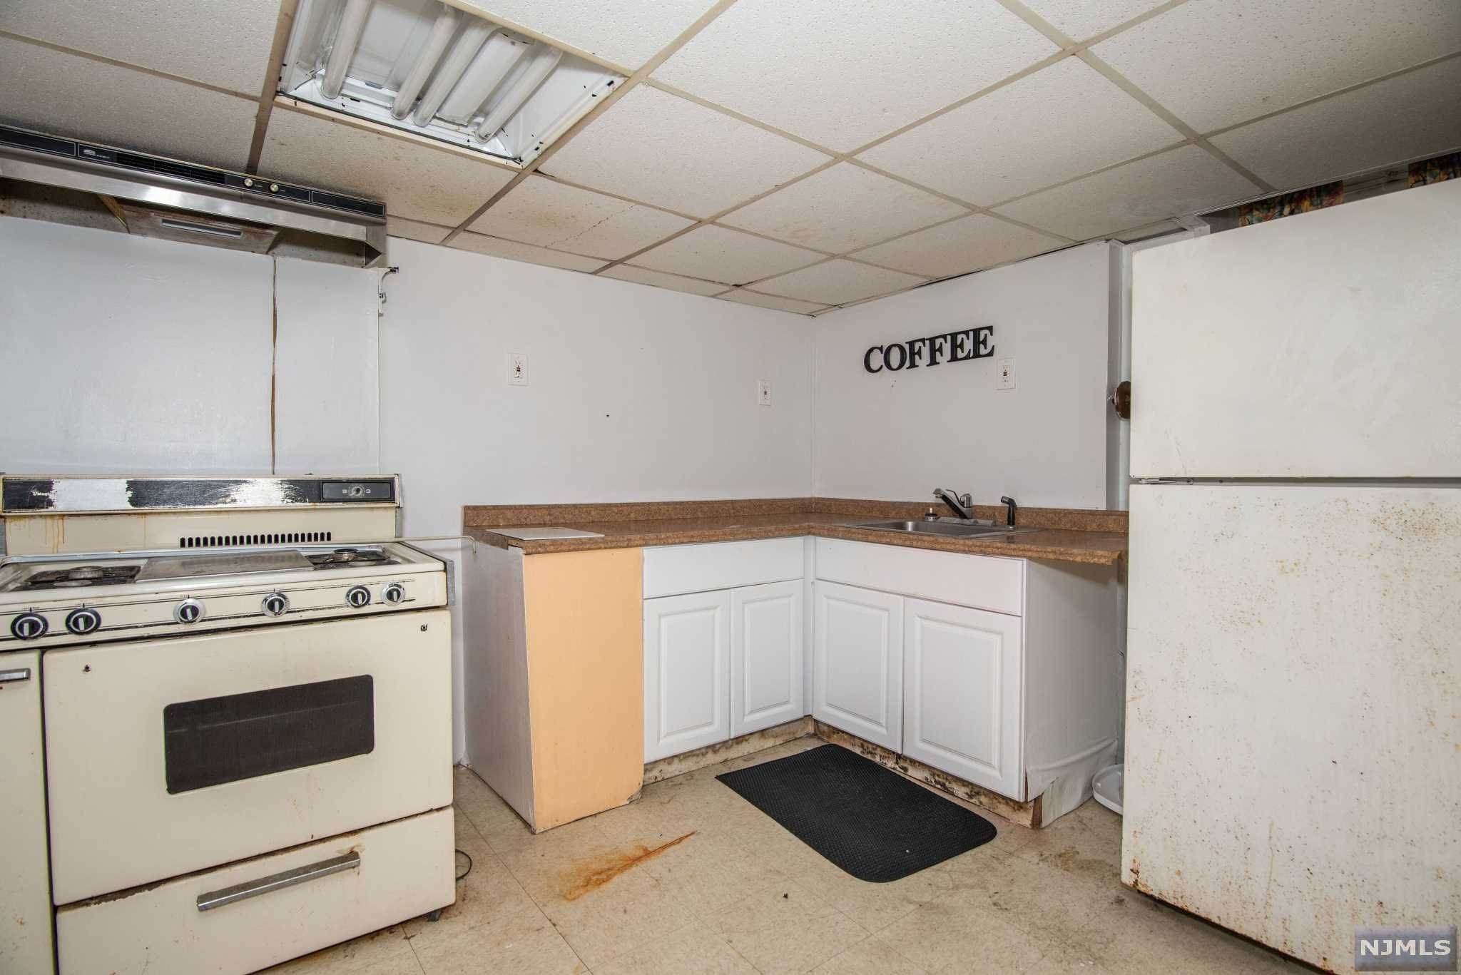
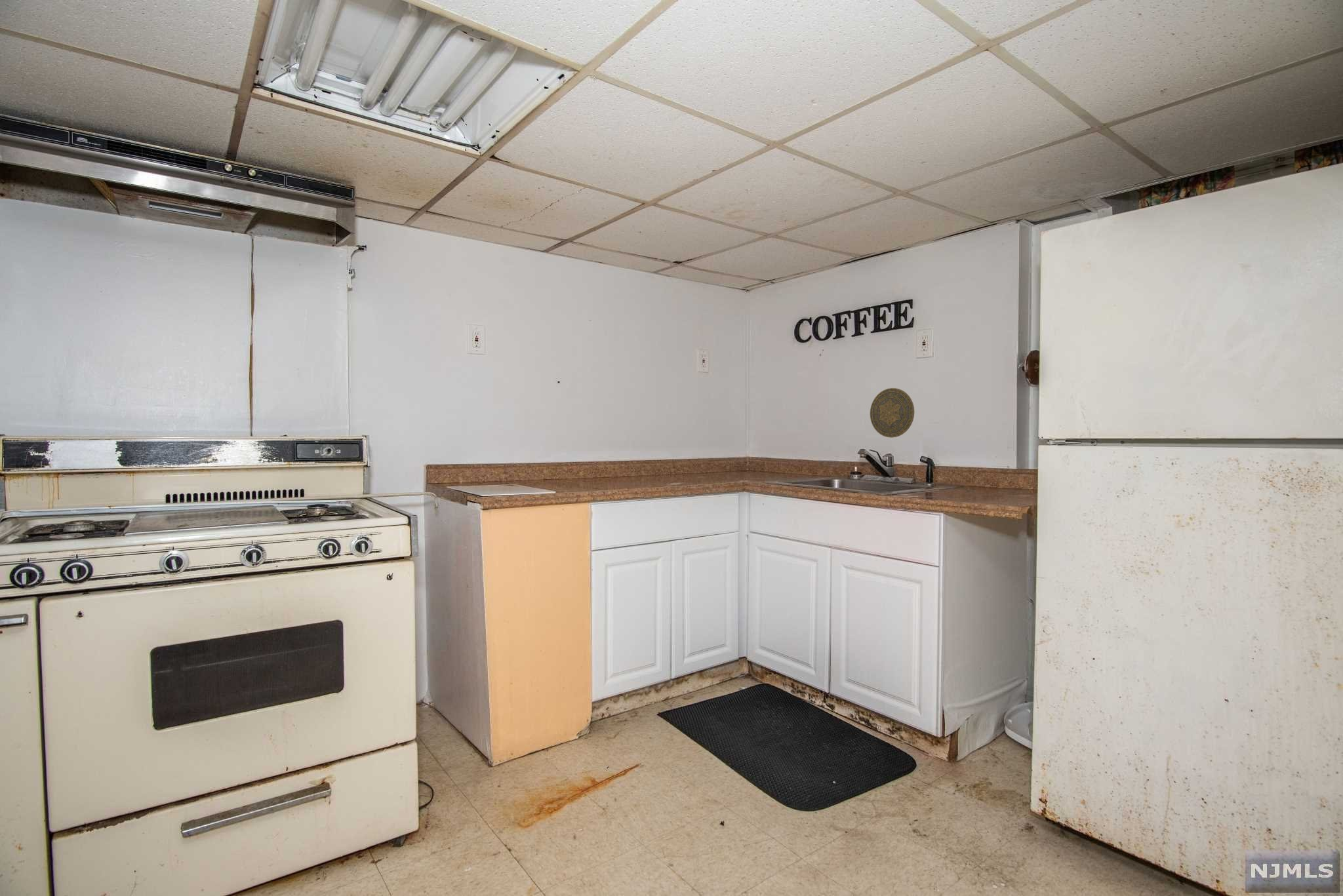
+ decorative plate [870,387,915,438]
